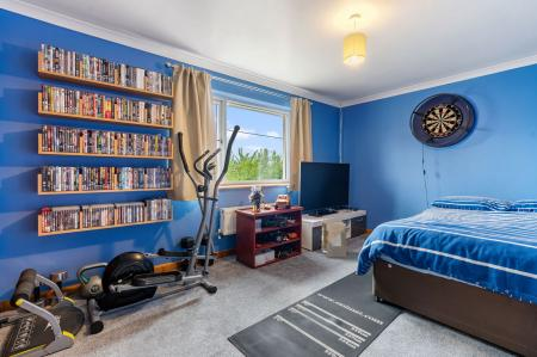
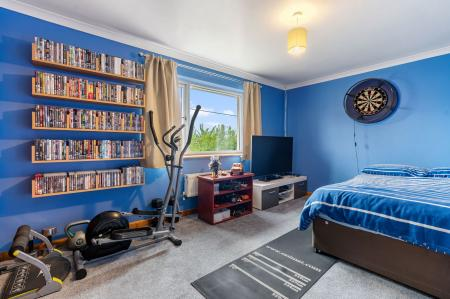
- storage bin [321,220,347,259]
